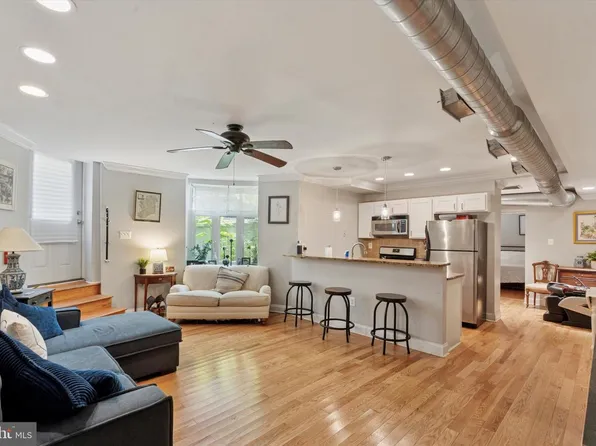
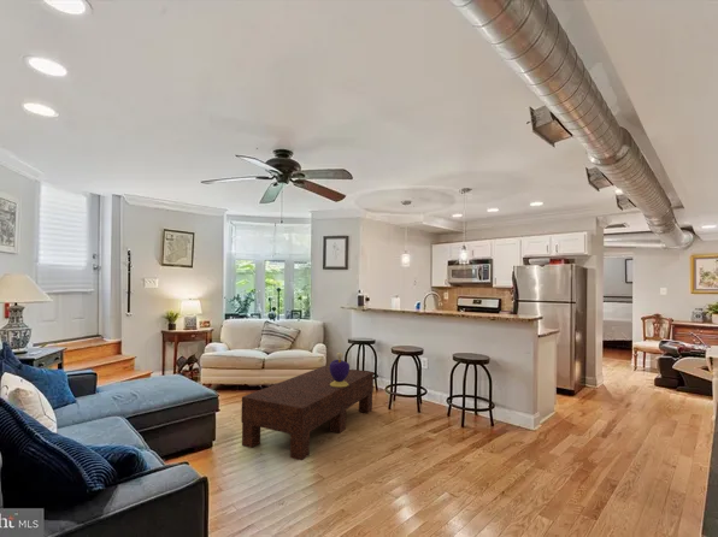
+ decorative container [329,352,351,388]
+ coffee table [240,365,375,461]
